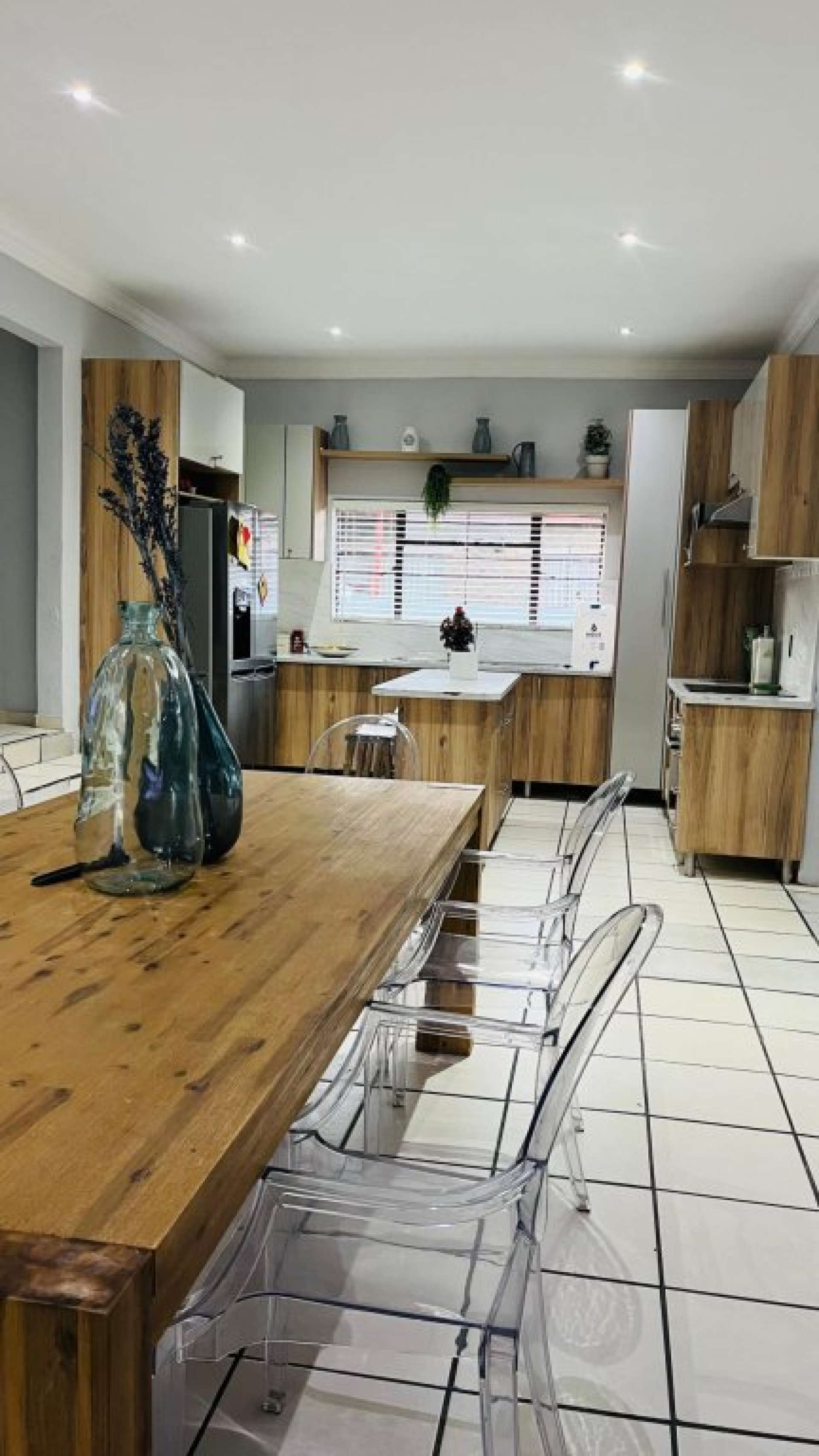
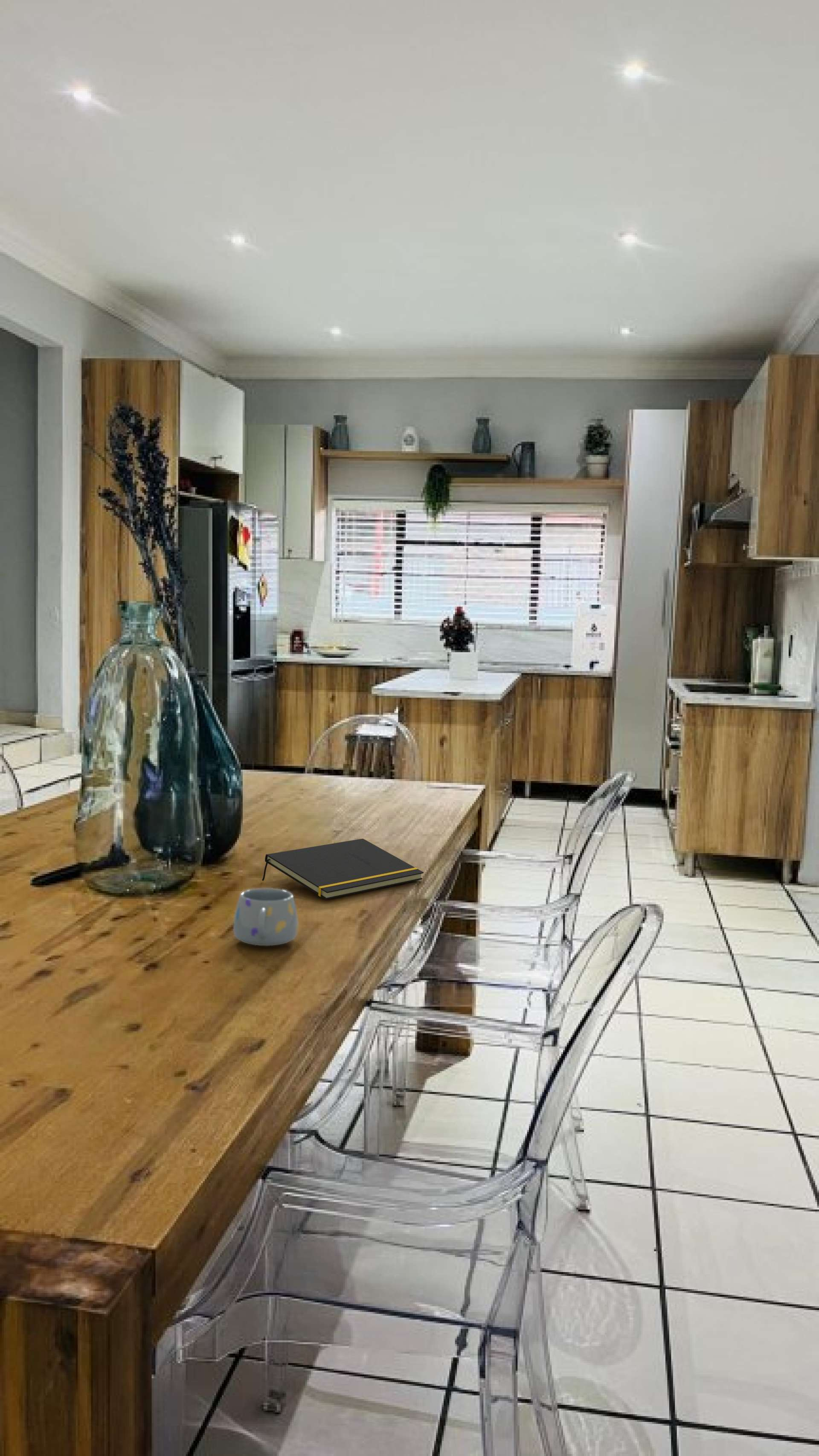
+ mug [233,888,299,946]
+ notepad [261,838,424,900]
